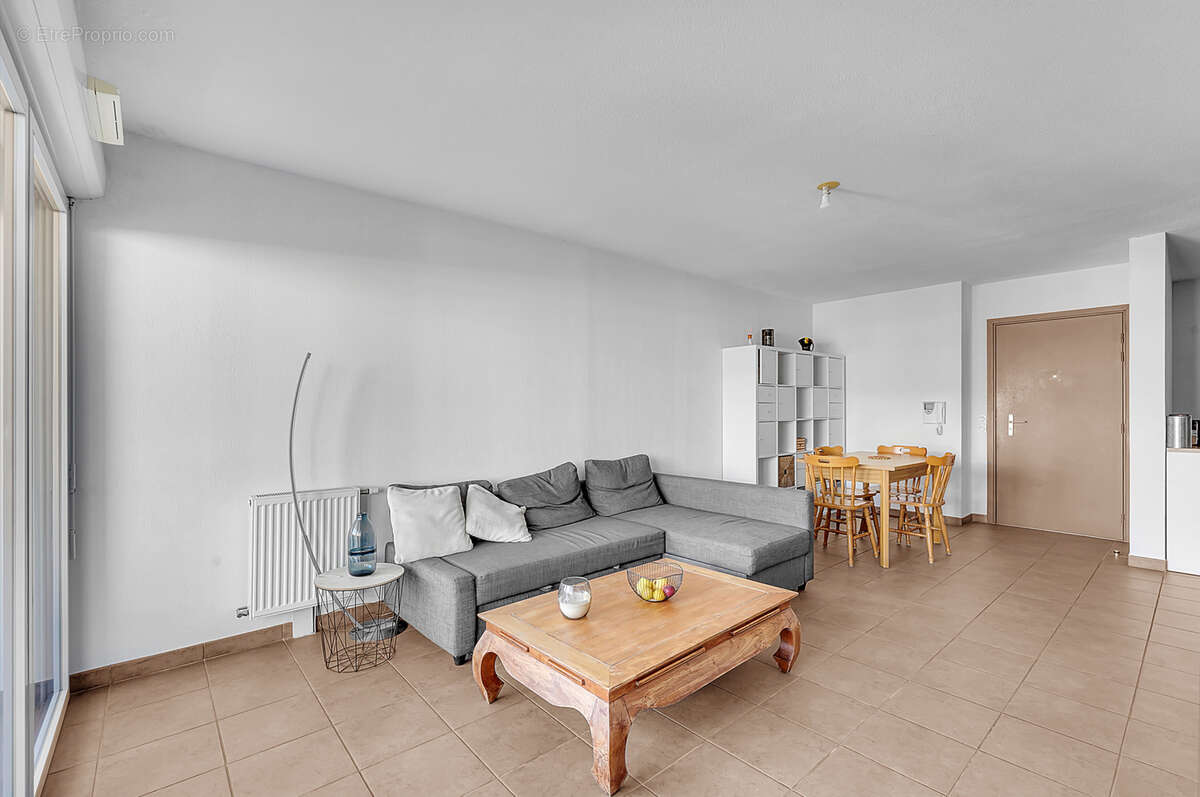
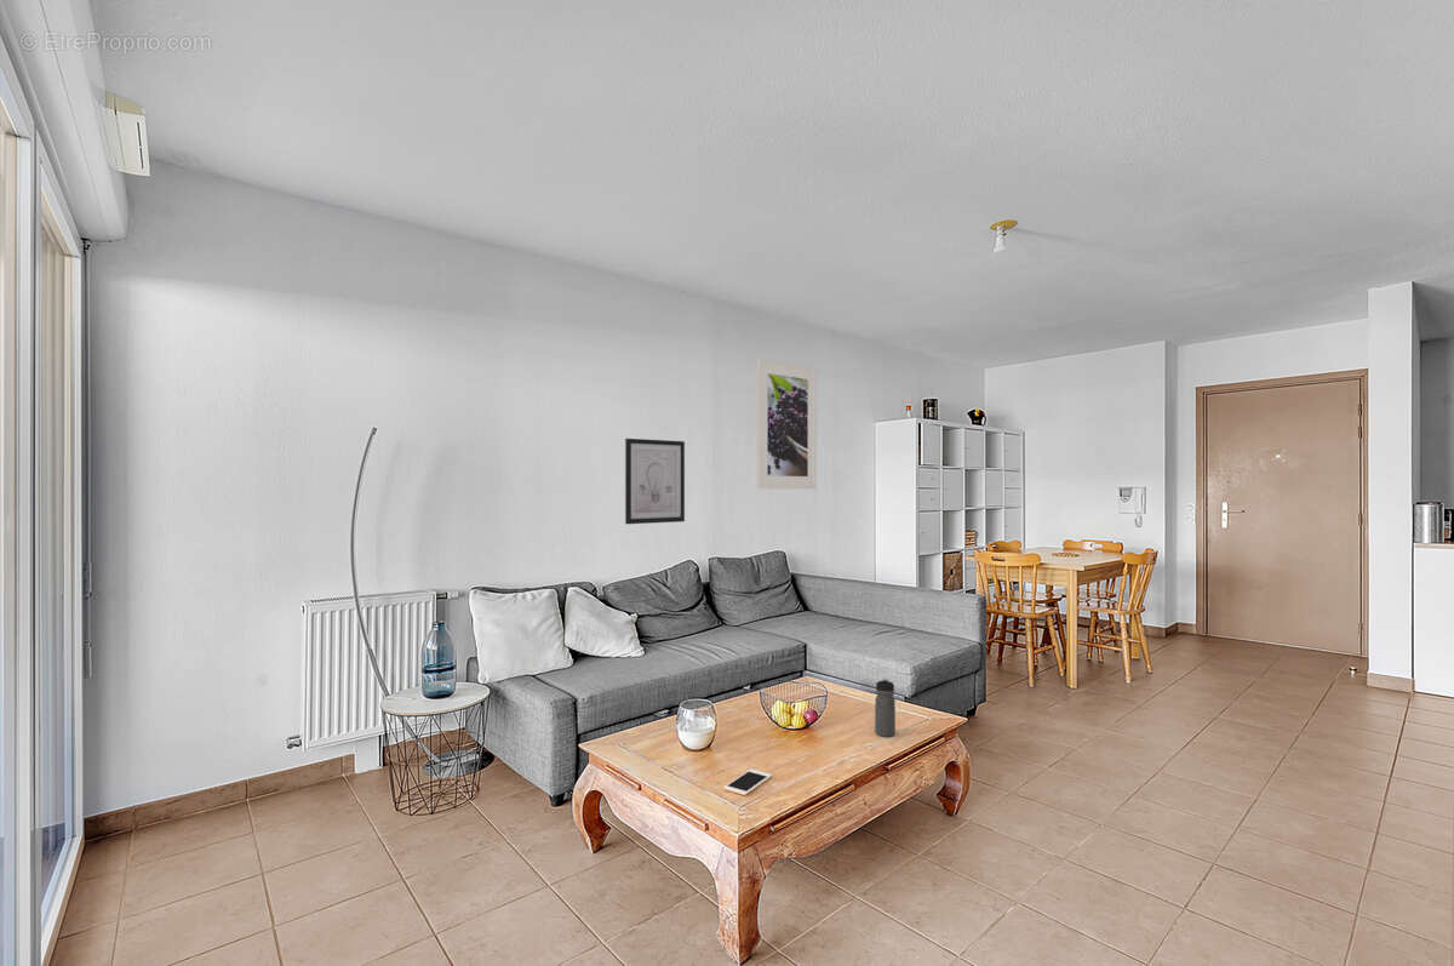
+ cell phone [722,768,773,796]
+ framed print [755,358,818,490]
+ wall art [624,438,686,525]
+ water bottle [874,678,897,738]
